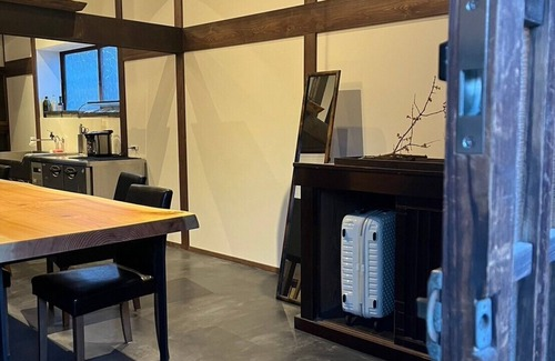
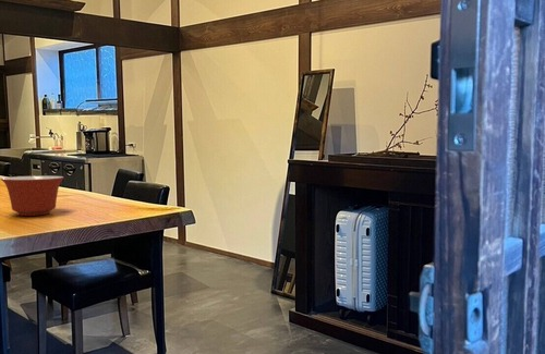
+ mixing bowl [0,175,64,217]
